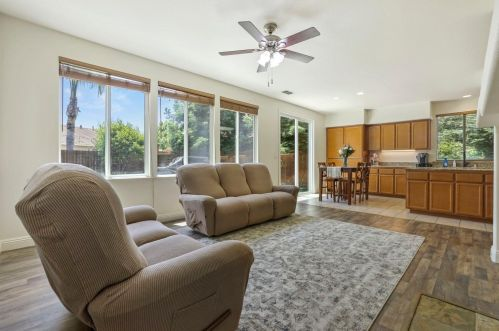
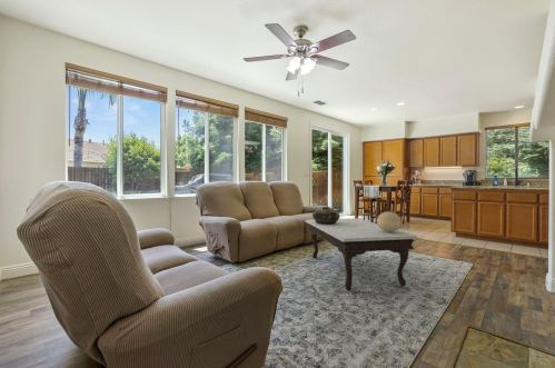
+ coffee table [304,217,420,291]
+ decorative sphere [376,210,403,232]
+ ceramic pot [311,206,340,225]
